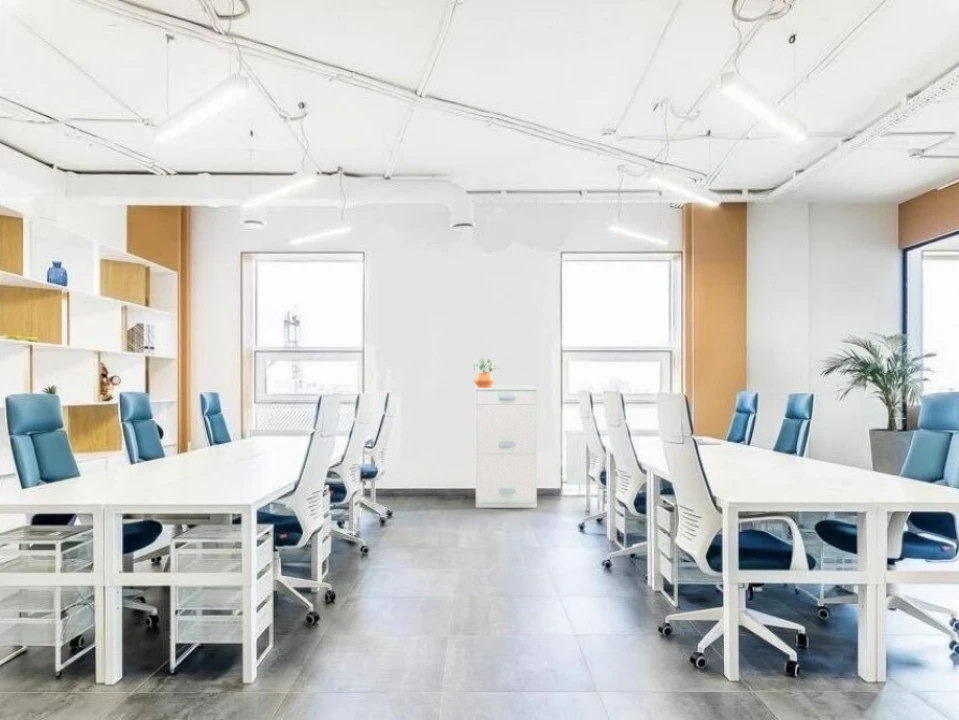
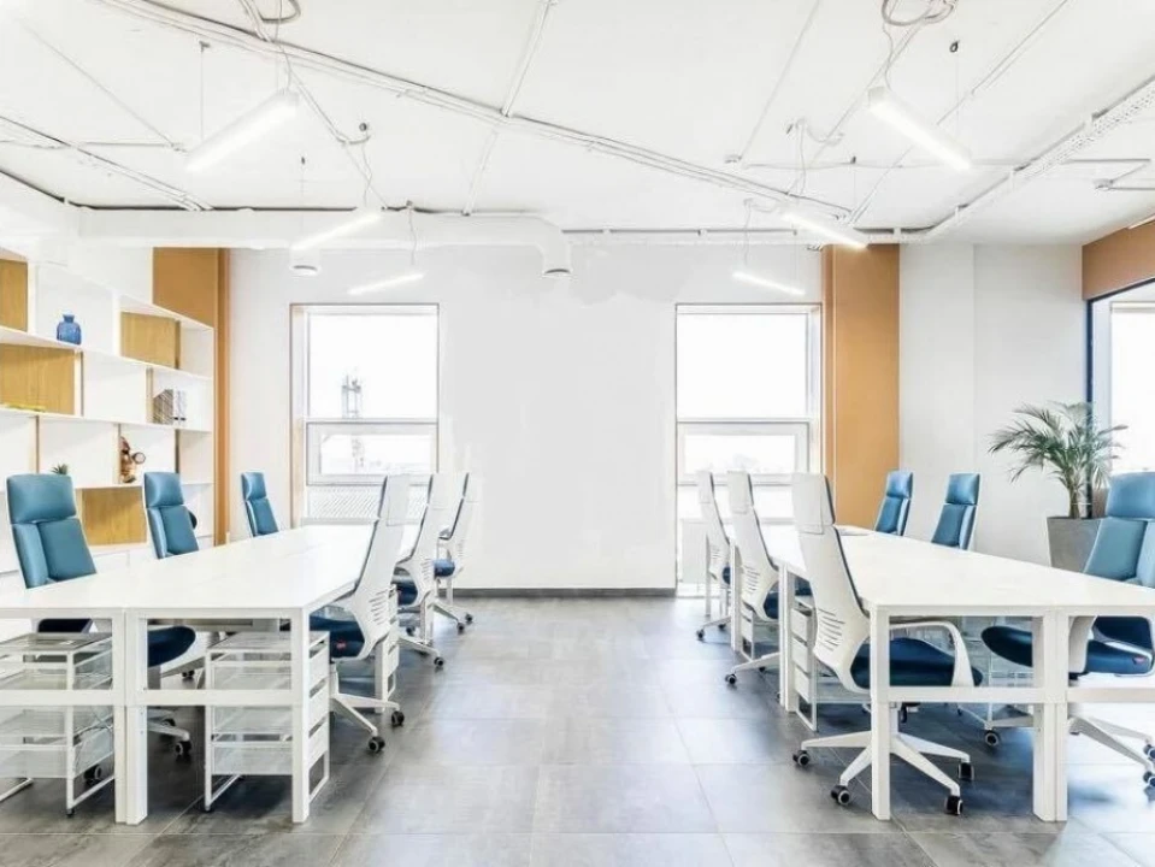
- filing cabinet [474,385,538,509]
- potted plant [472,357,499,388]
